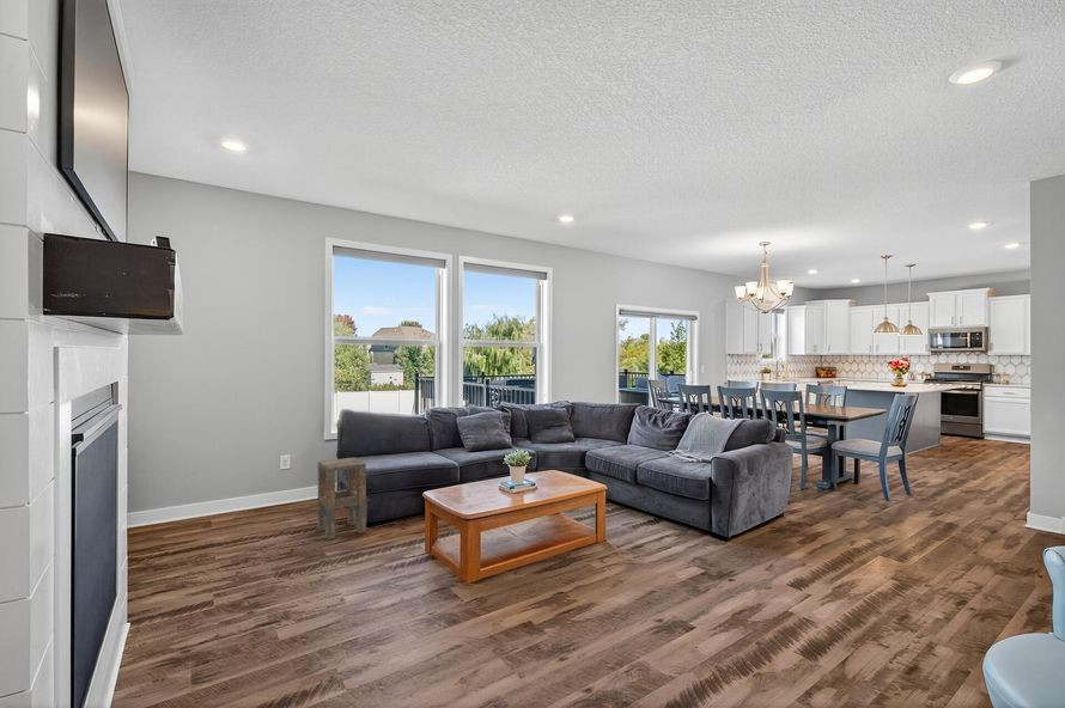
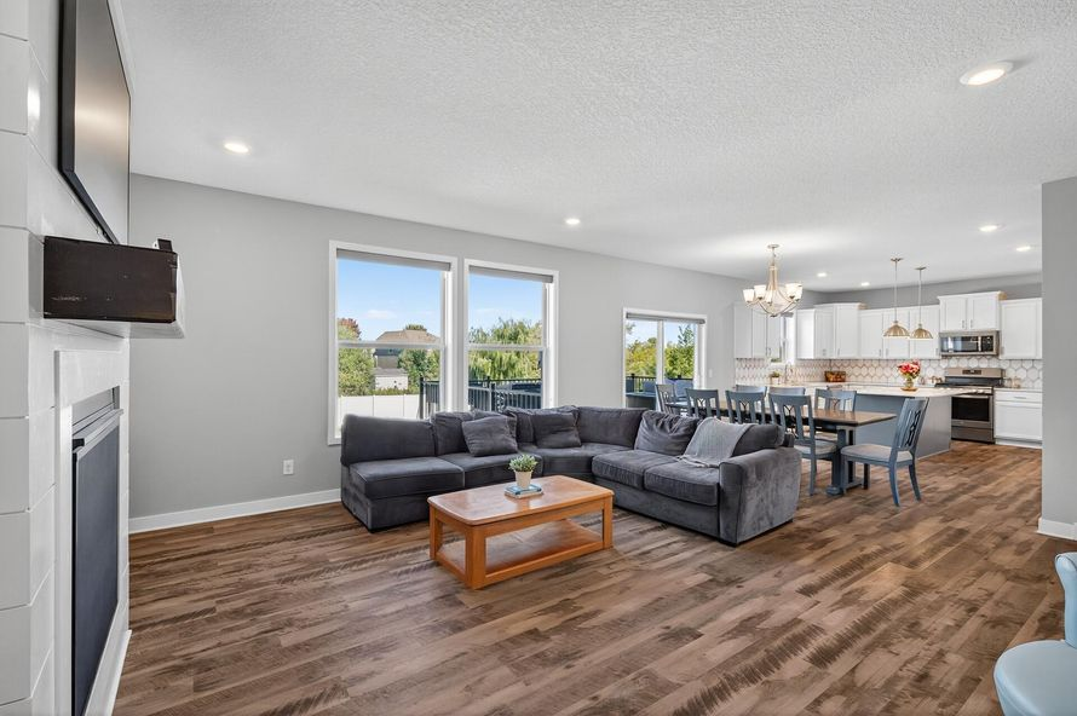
- side table [317,456,367,541]
